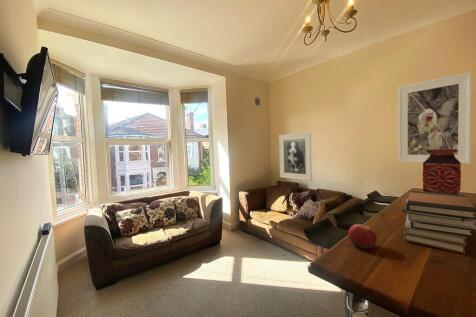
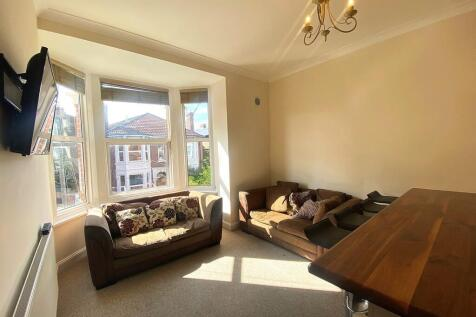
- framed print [278,131,313,181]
- book stack [402,190,476,255]
- vase [422,149,462,195]
- apple [347,223,378,250]
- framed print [397,71,473,165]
